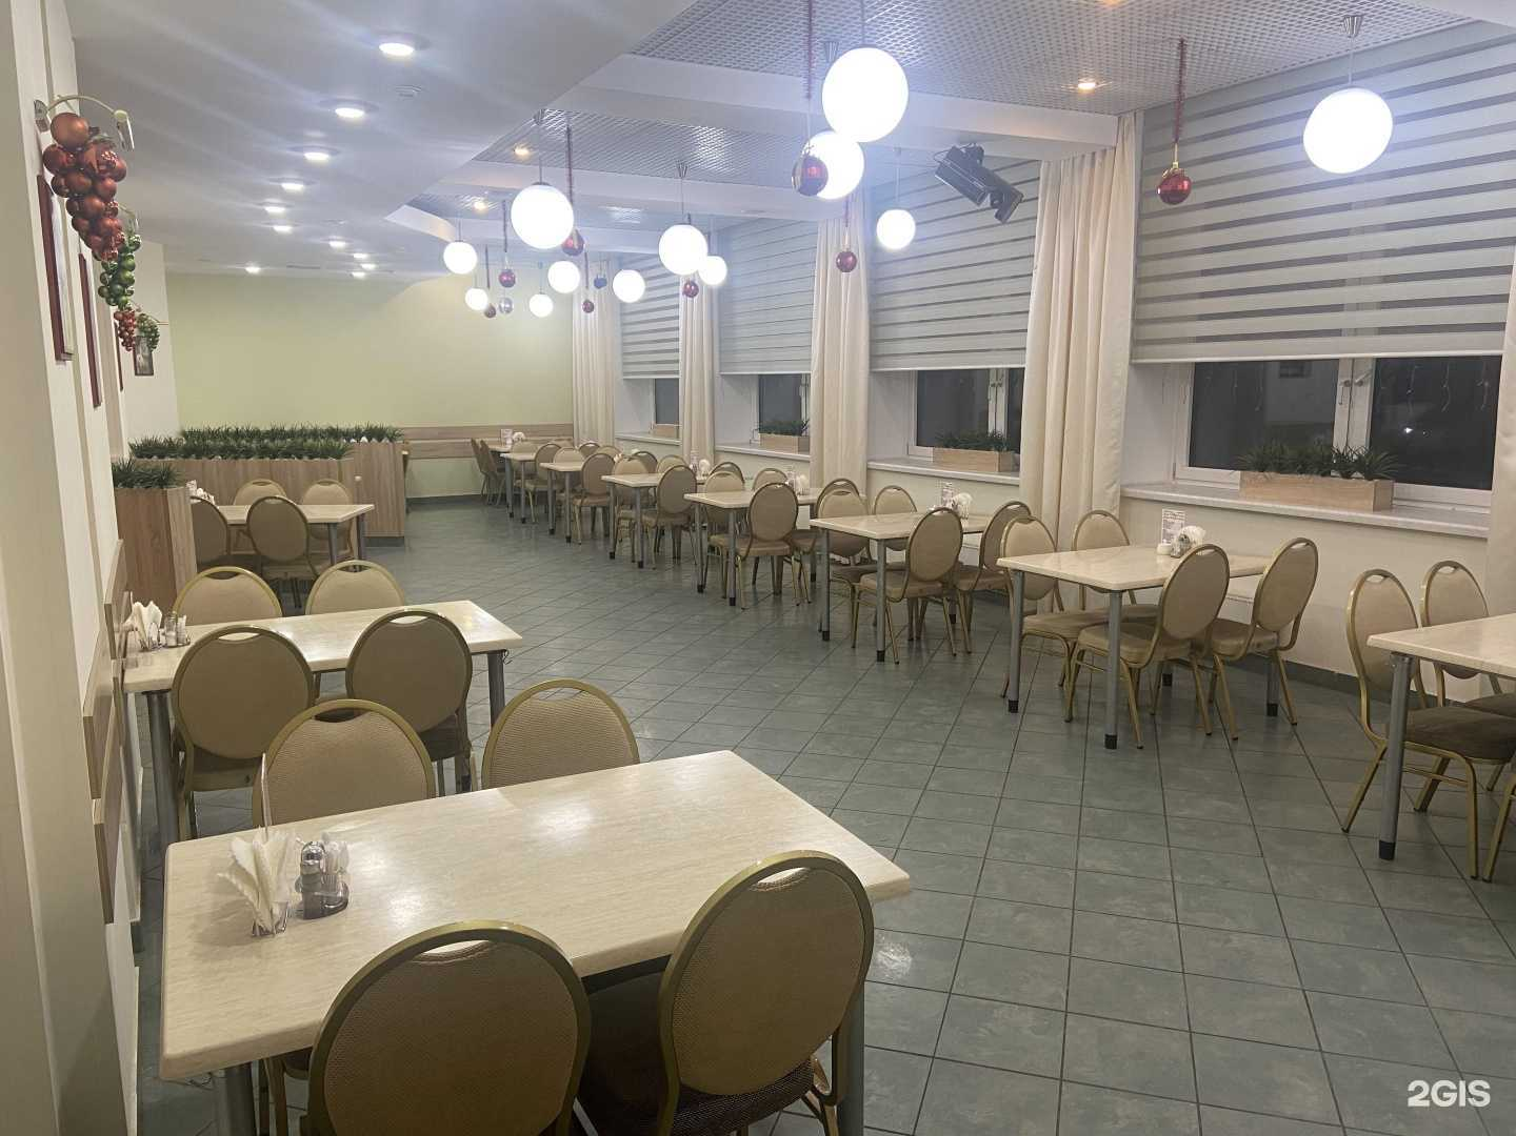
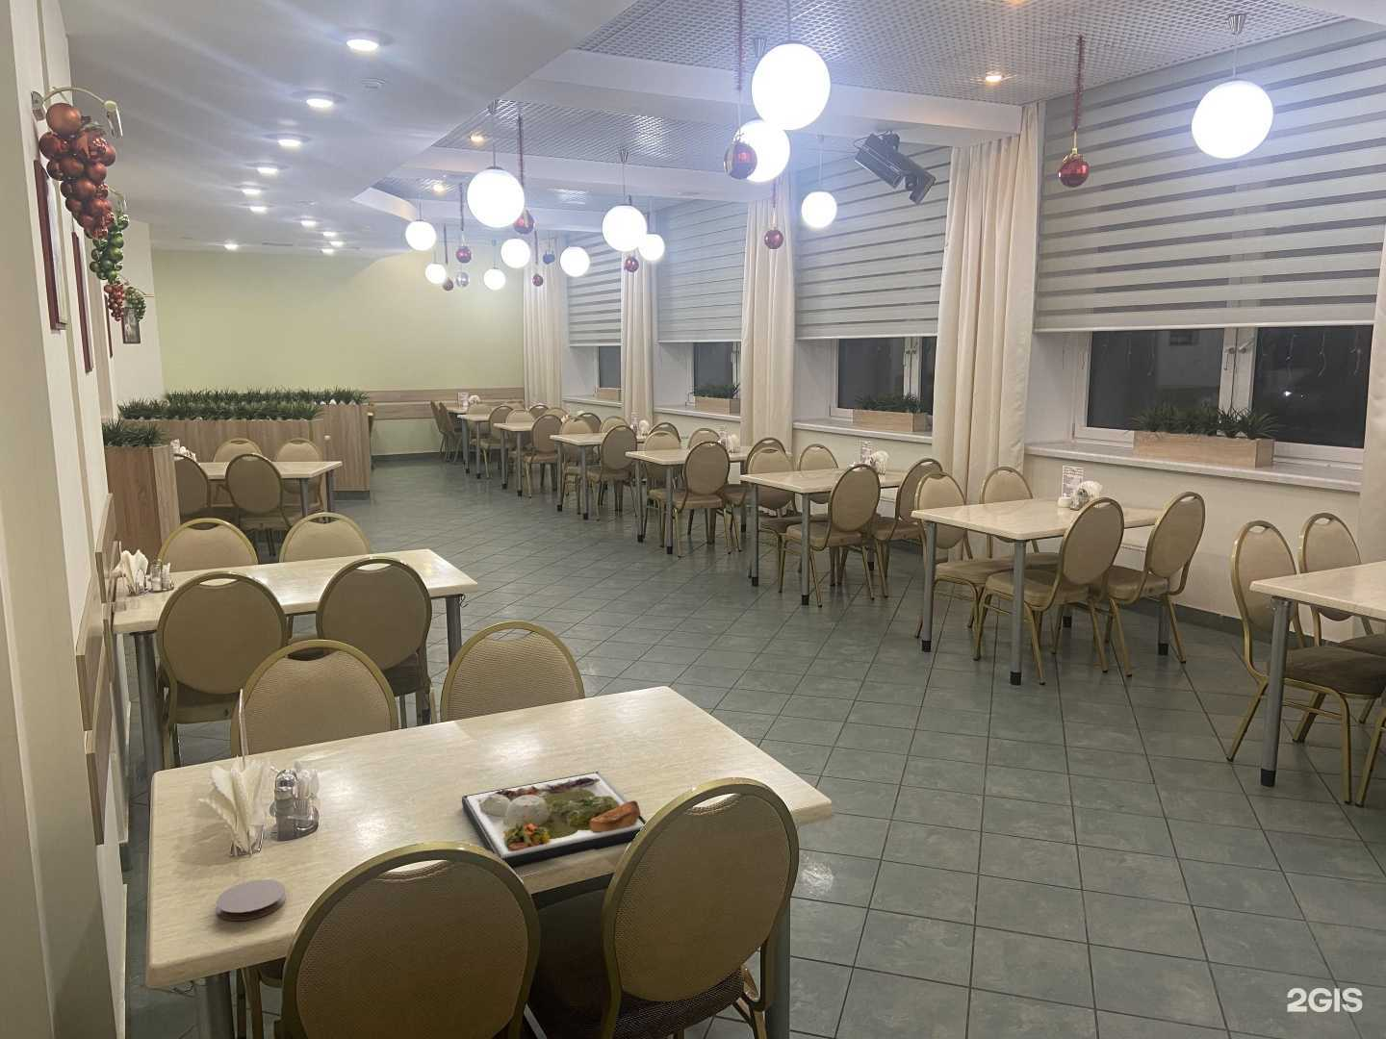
+ dinner plate [461,771,648,869]
+ coaster [216,879,287,921]
